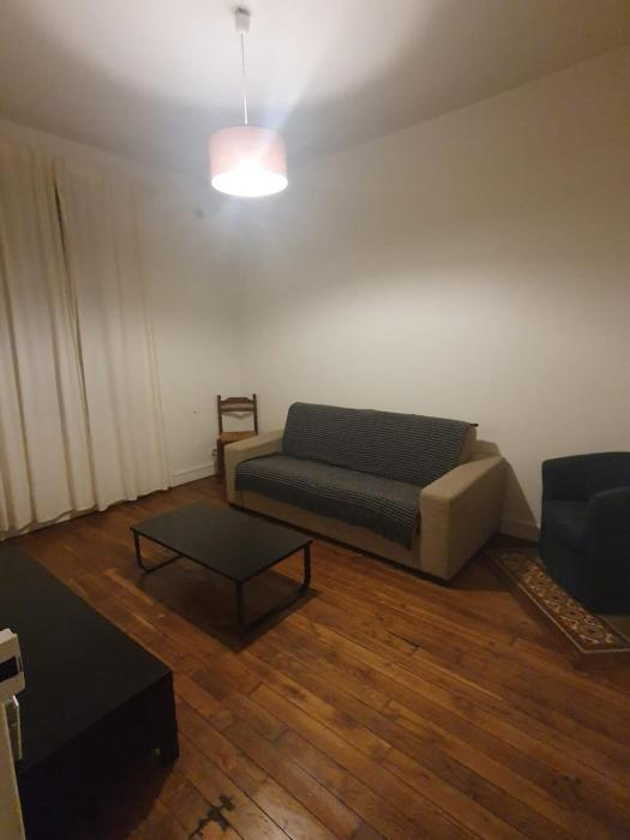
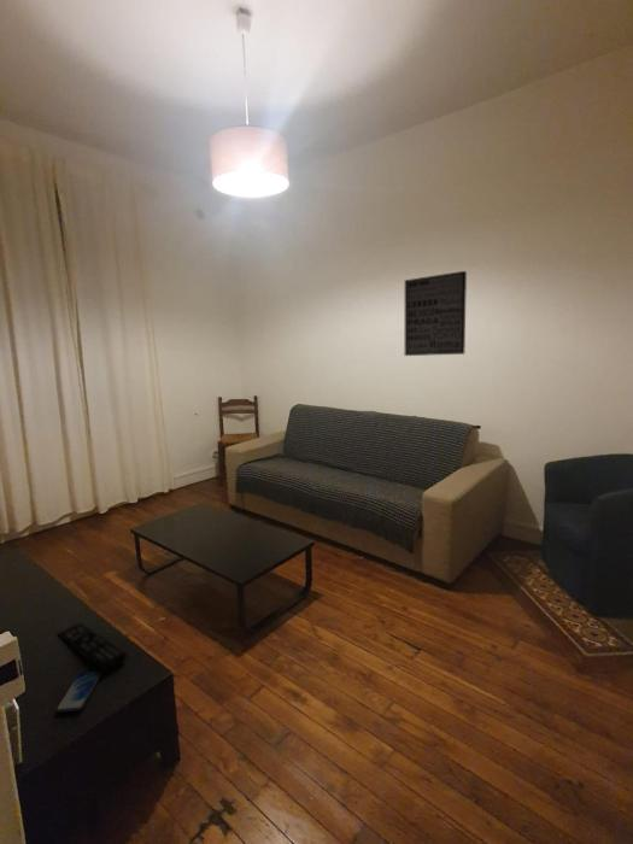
+ wall art [404,270,468,357]
+ remote control [57,622,128,673]
+ smartphone [55,670,102,713]
